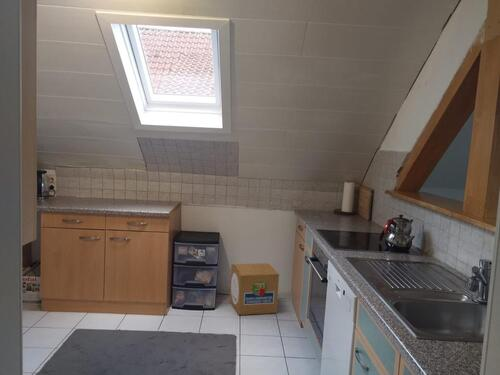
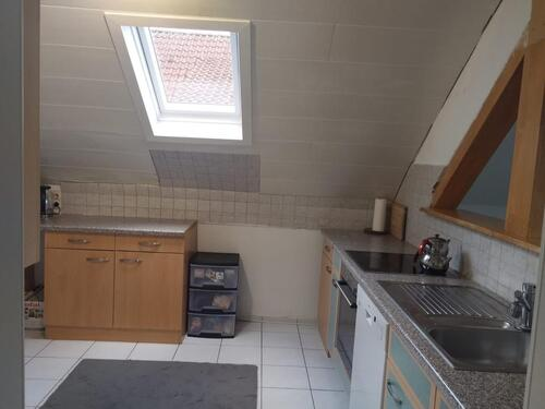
- cardboard box [229,262,280,316]
